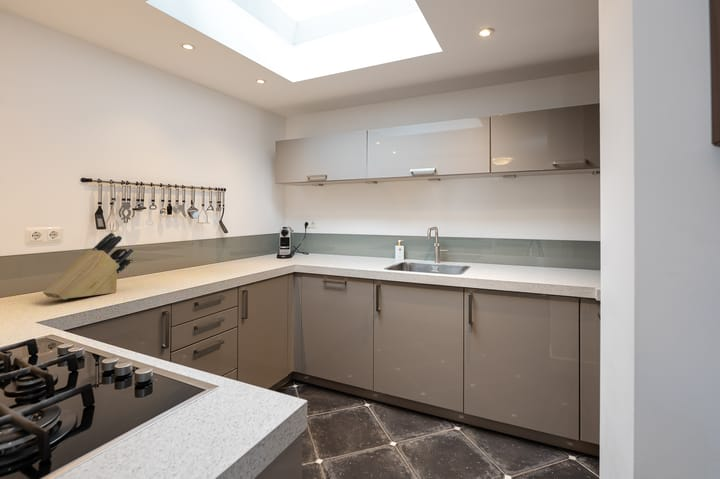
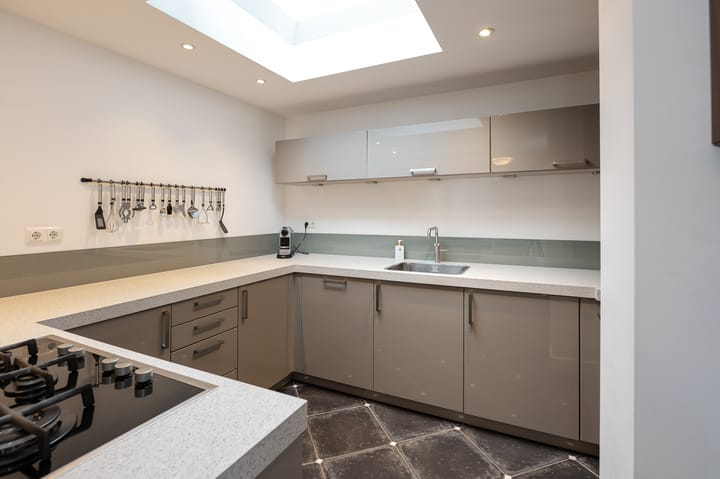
- knife block [42,231,135,300]
